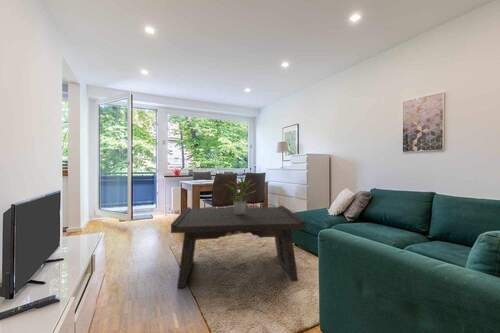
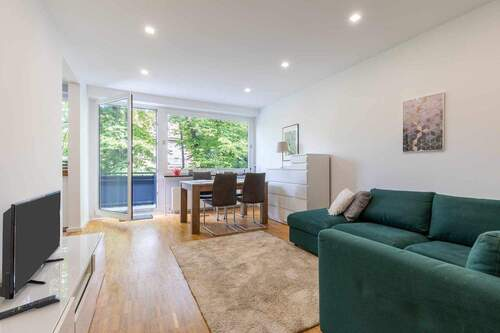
- potted plant [224,176,257,215]
- coffee table [170,204,306,289]
